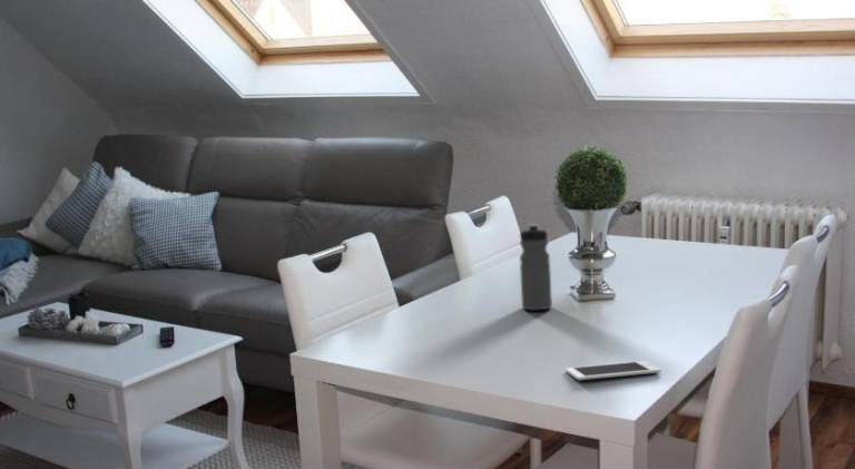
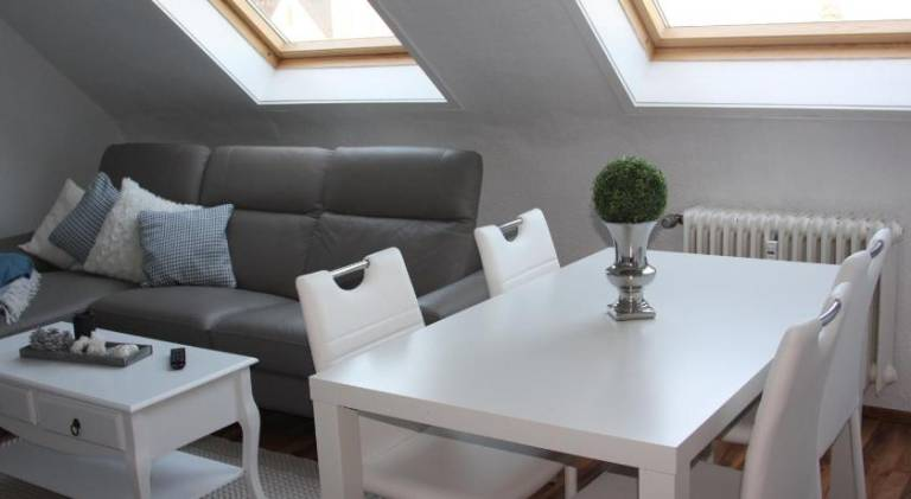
- water bottle [519,223,553,311]
- cell phone [564,360,662,381]
